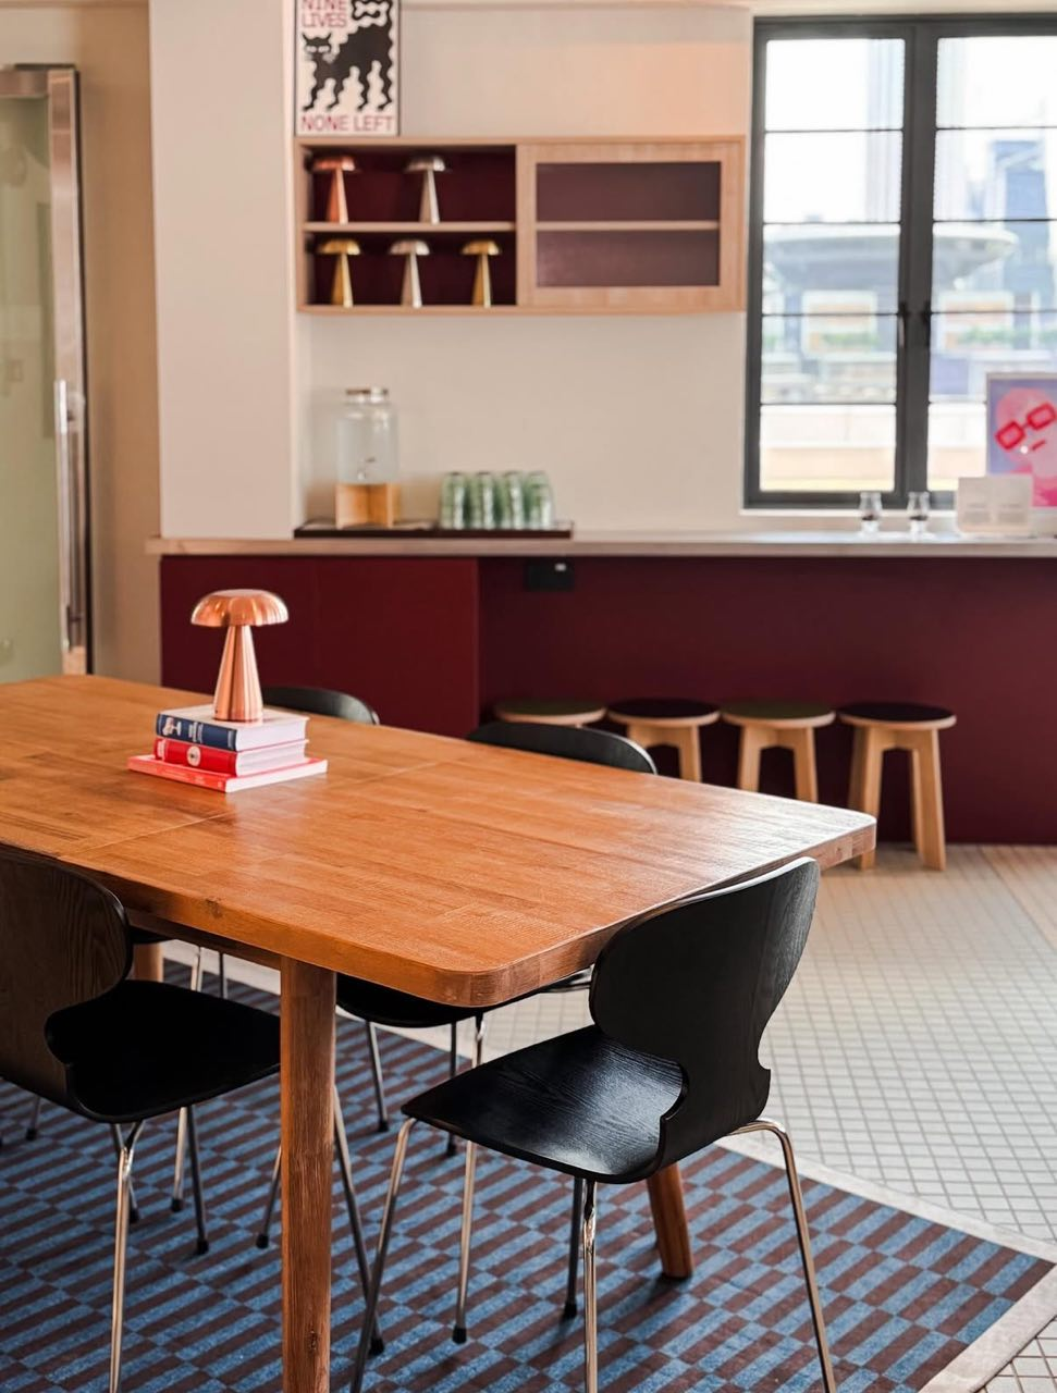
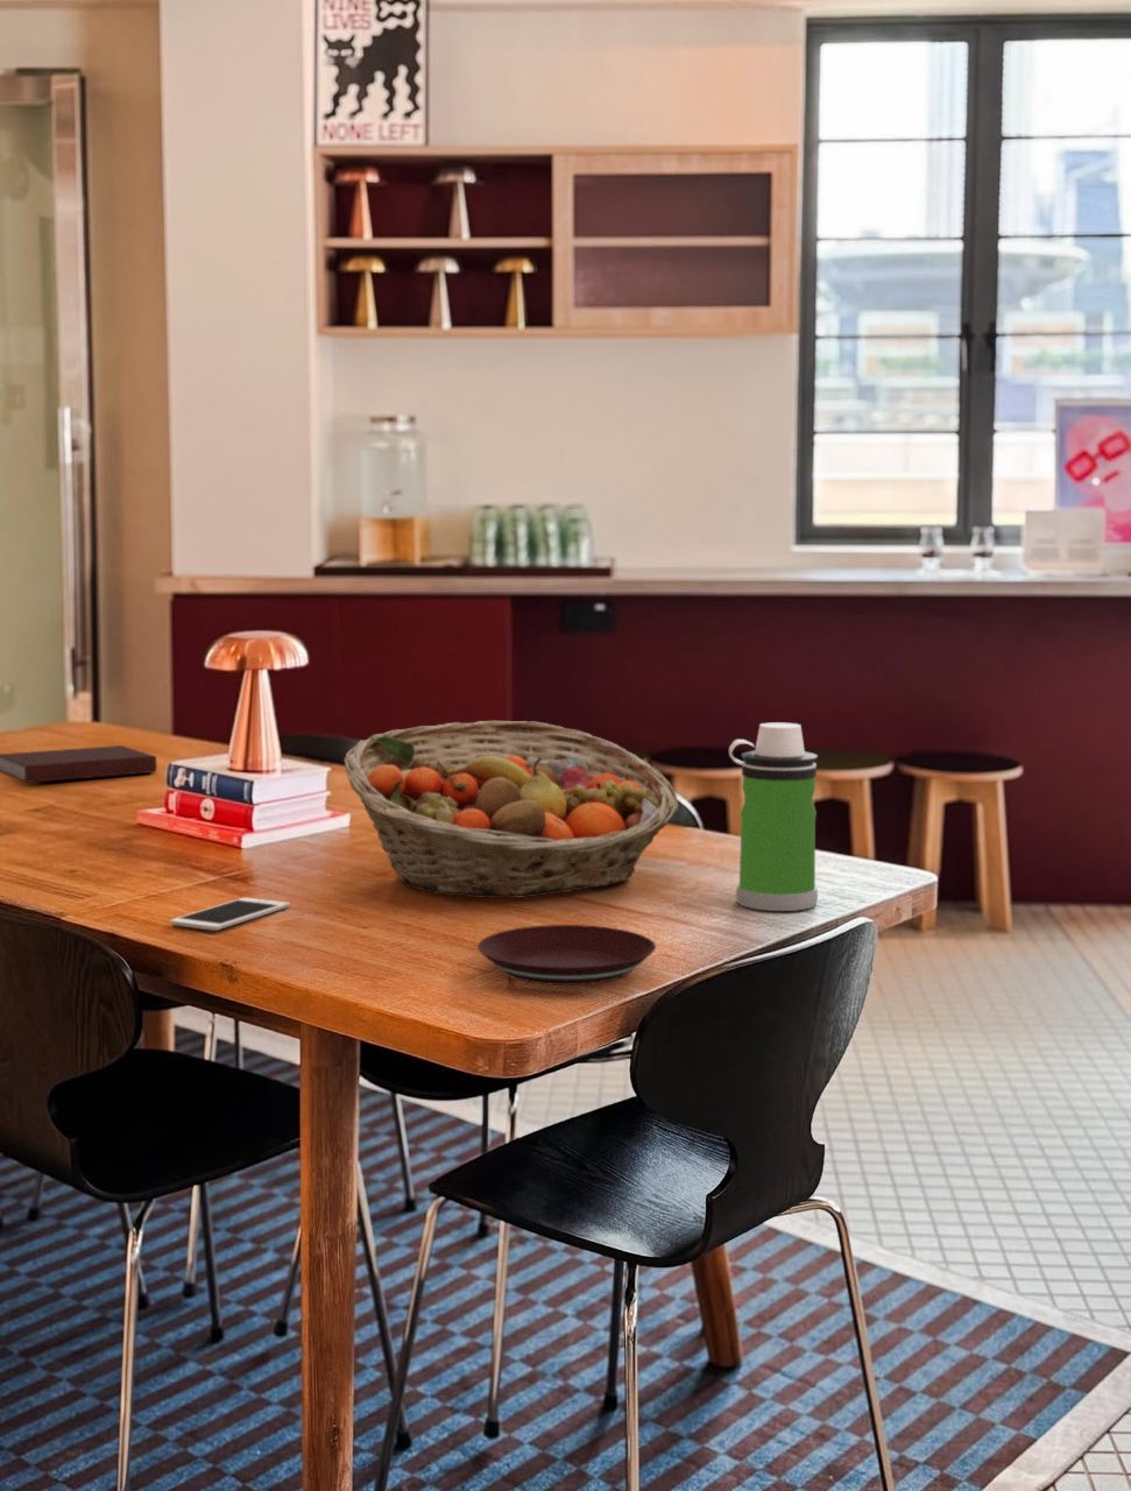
+ plate [476,924,657,986]
+ fruit basket [343,720,681,899]
+ cell phone [169,897,291,931]
+ notebook [0,745,158,784]
+ water bottle [728,721,819,912]
